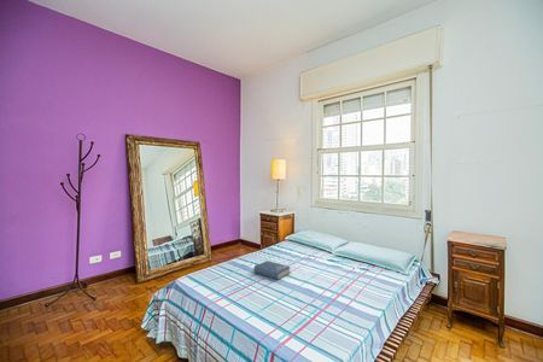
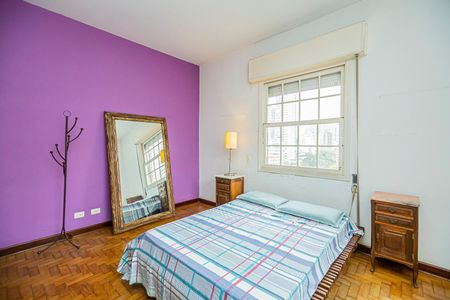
- book [253,259,292,281]
